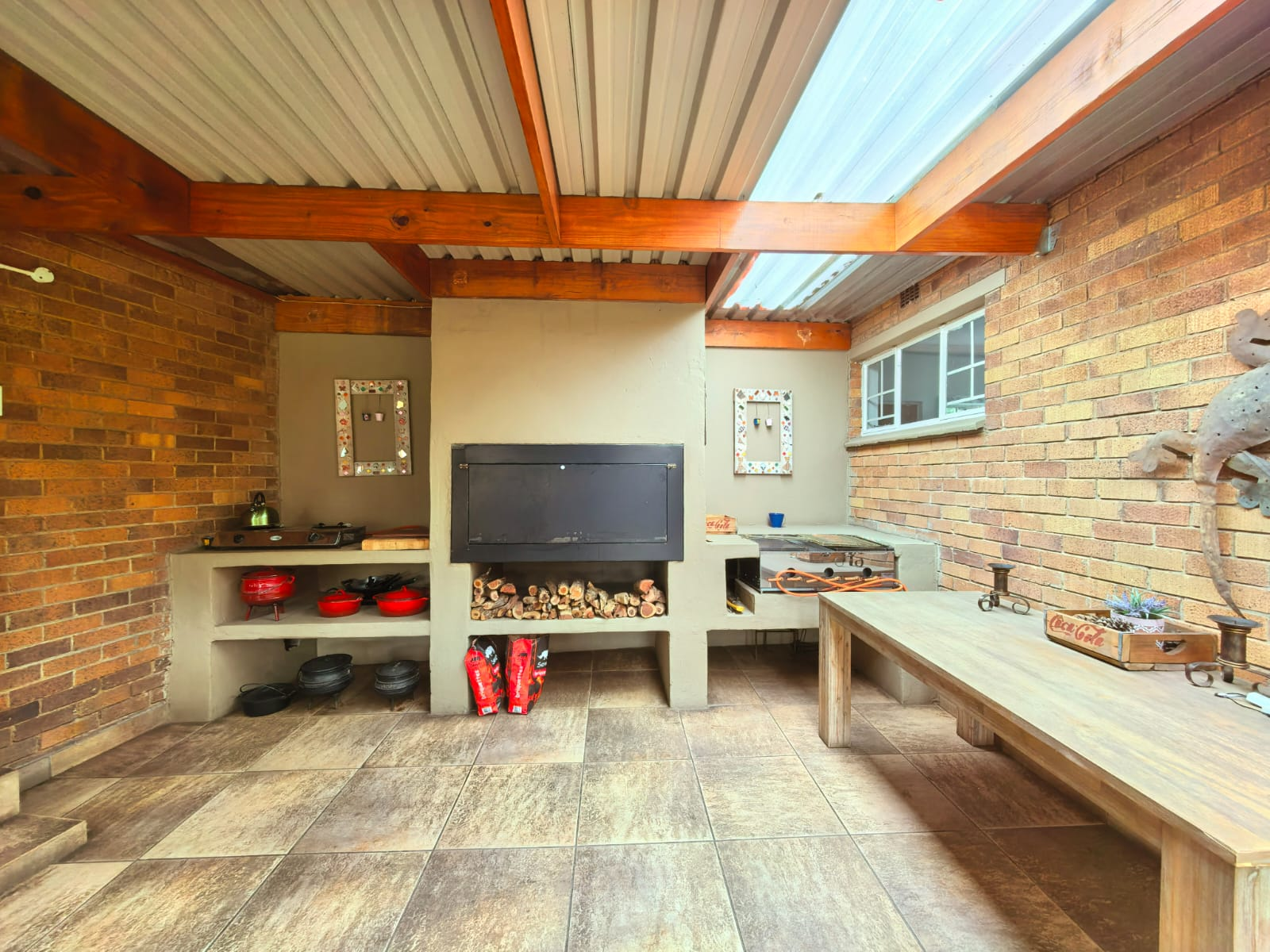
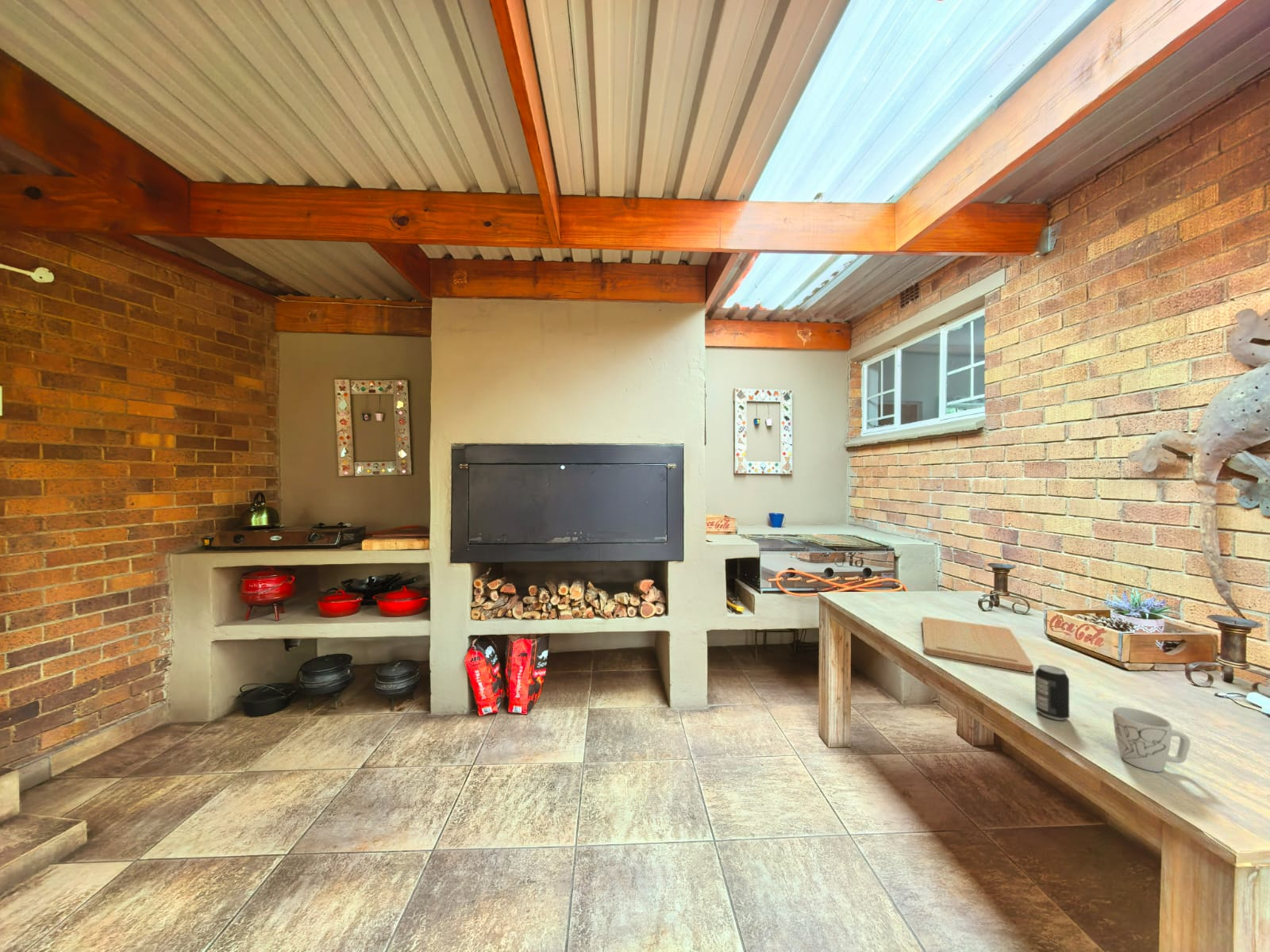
+ cutting board [922,616,1034,673]
+ beverage can [1034,664,1070,721]
+ mug [1112,706,1191,773]
